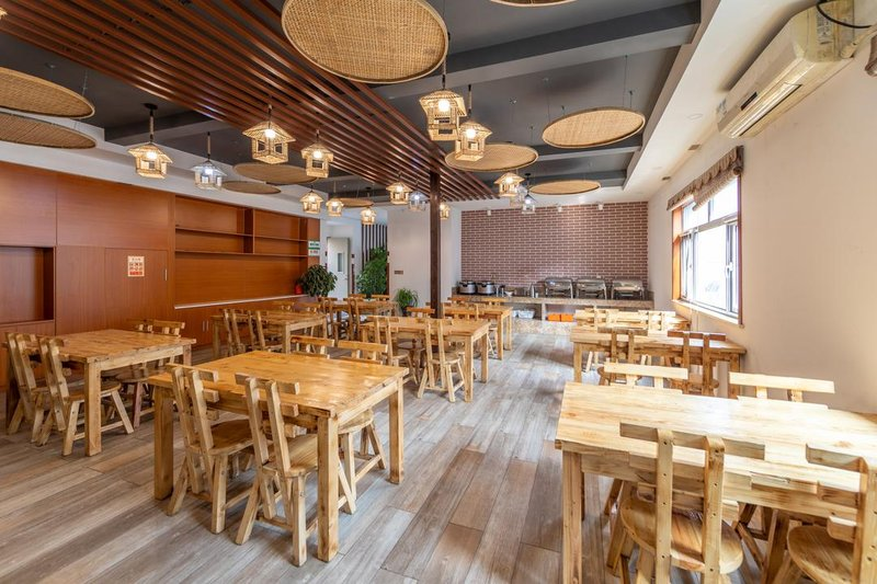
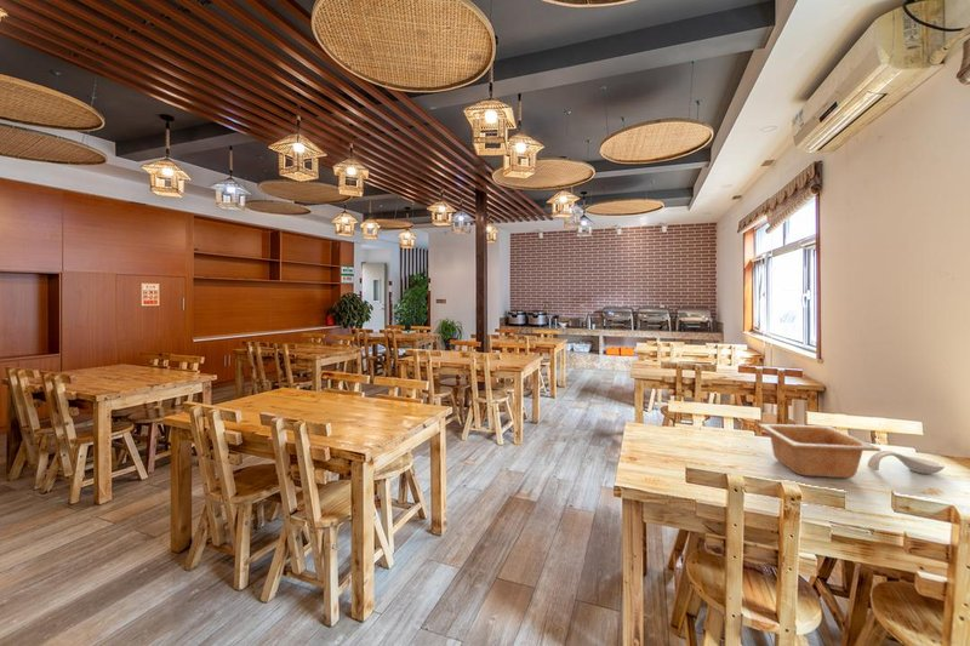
+ serving bowl [757,423,881,479]
+ spoon rest [866,450,946,475]
